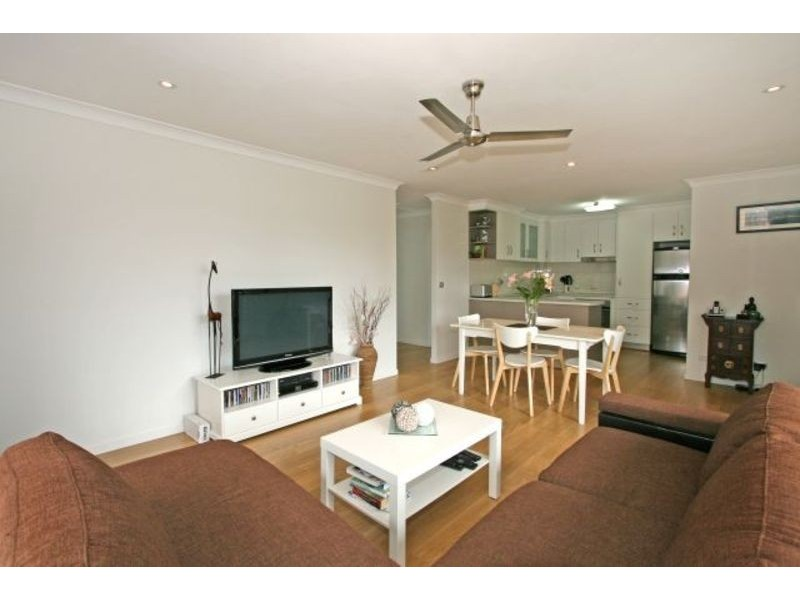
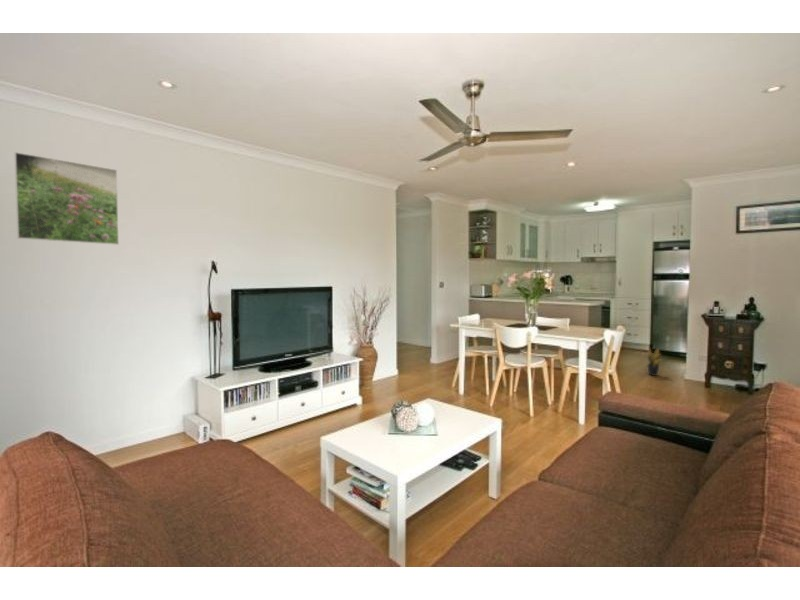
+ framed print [13,151,120,246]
+ potted plant [645,347,664,377]
